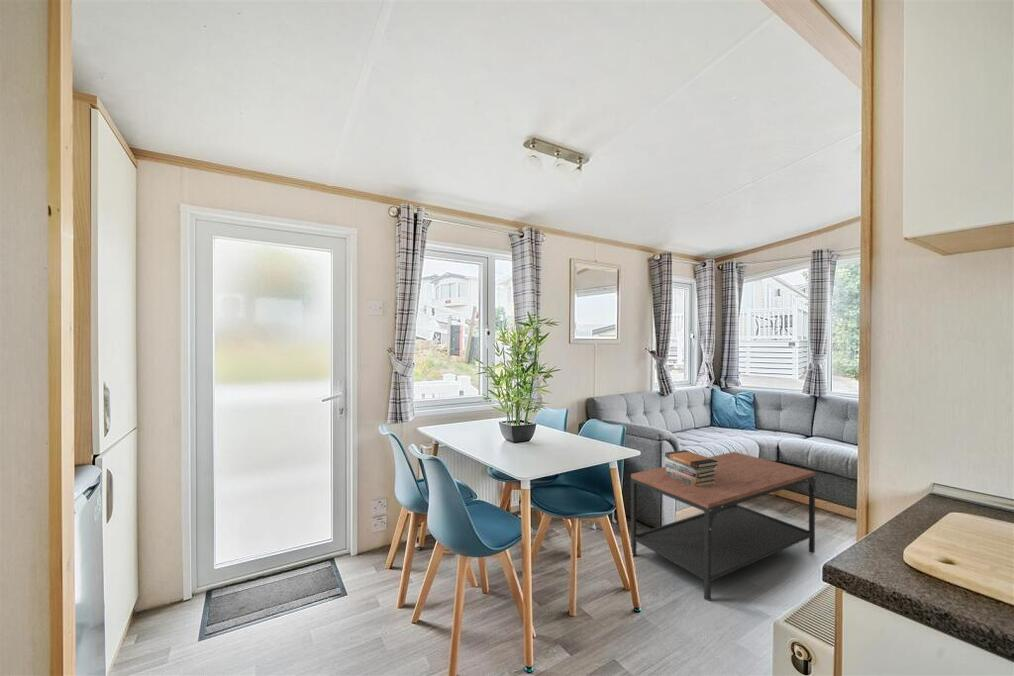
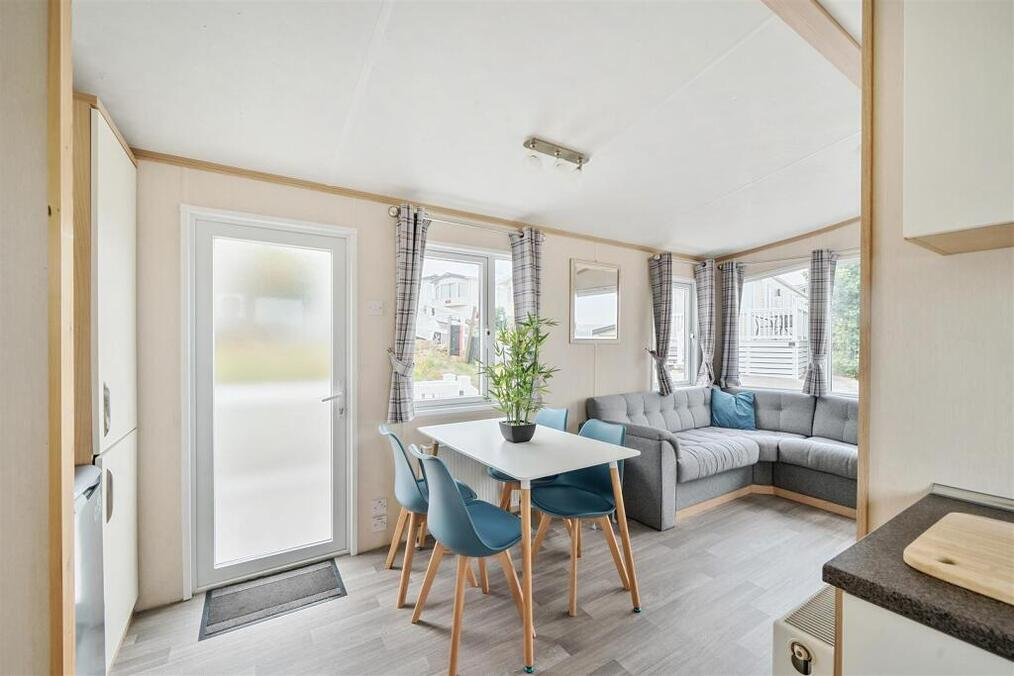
- coffee table [630,451,816,602]
- book stack [664,449,719,487]
